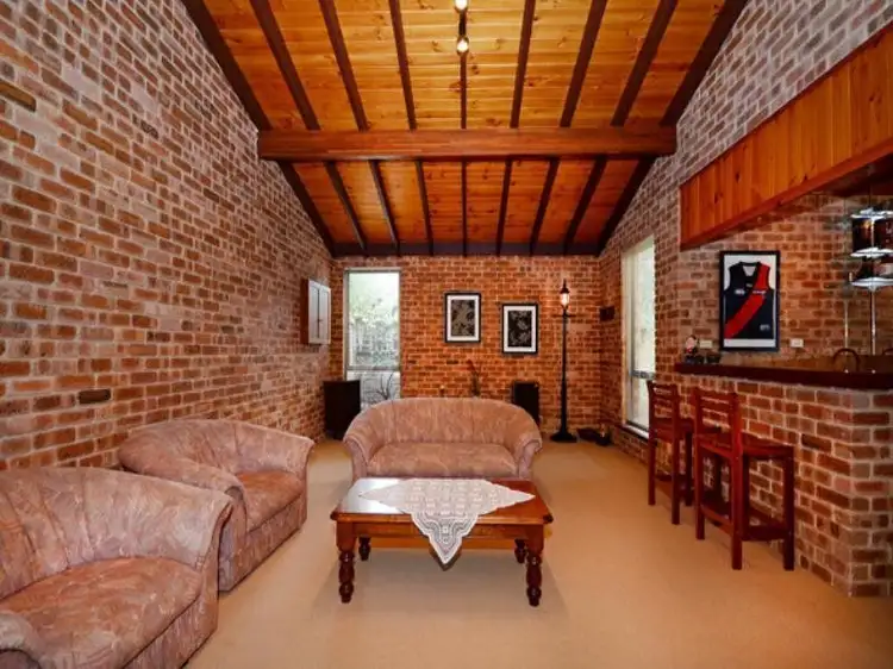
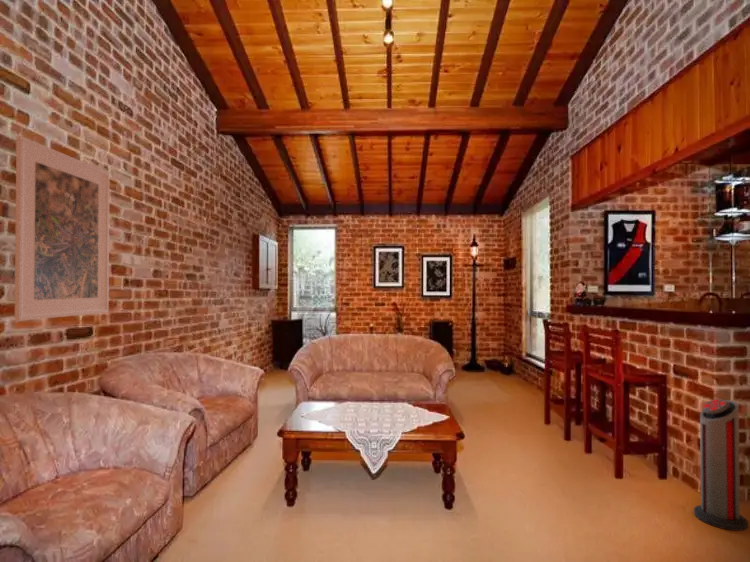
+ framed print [14,135,110,322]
+ air purifier [693,398,749,532]
